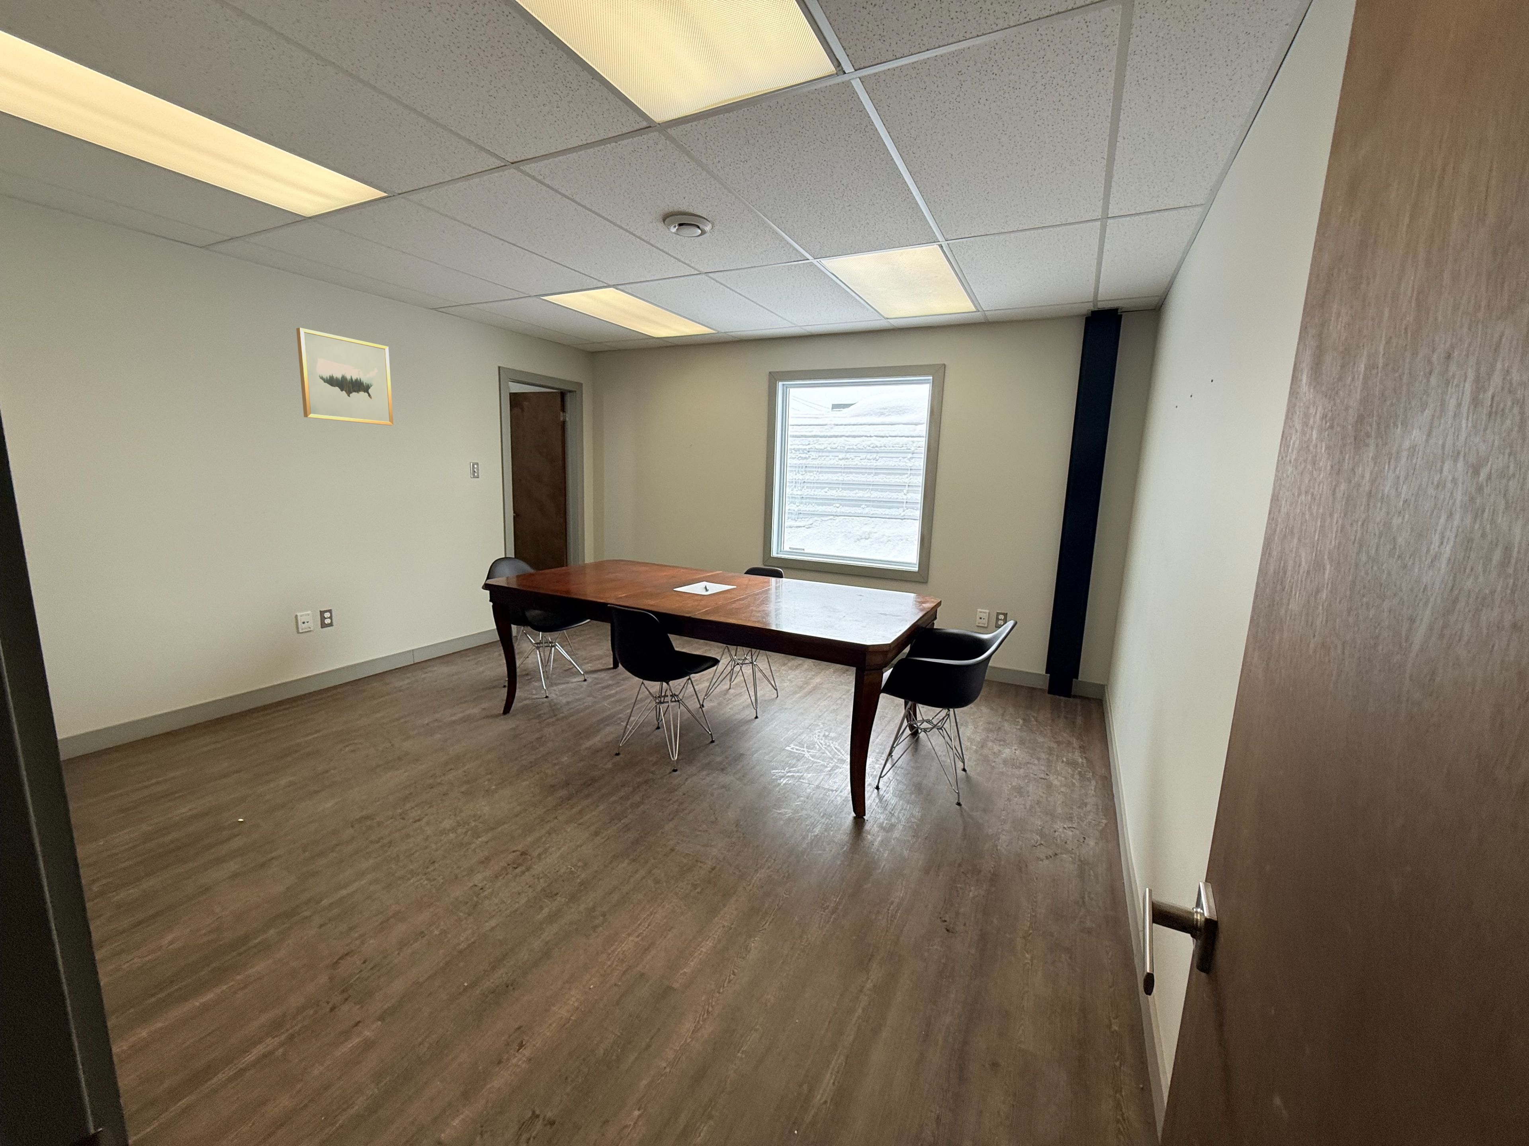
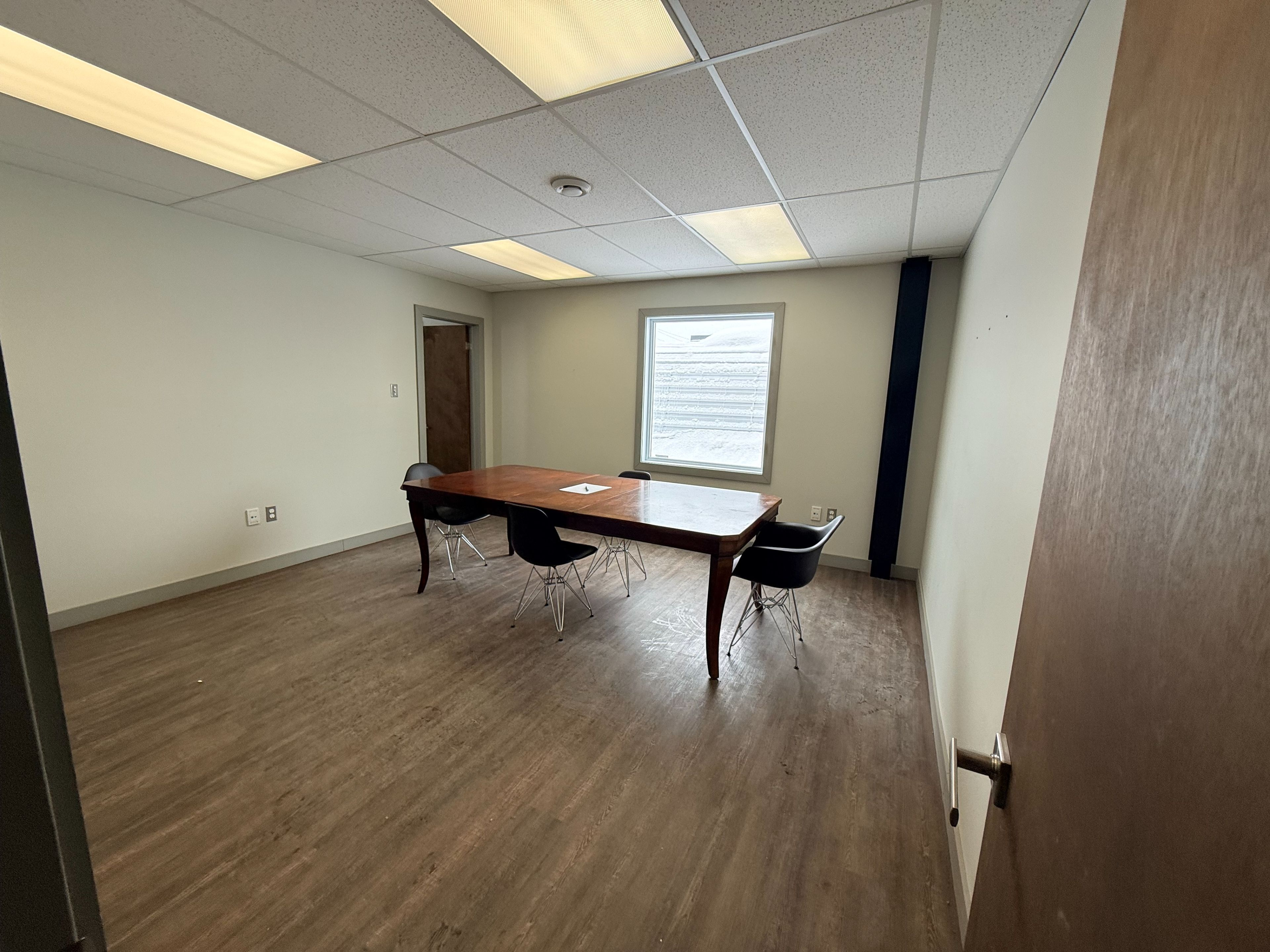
- wall art [296,327,394,426]
